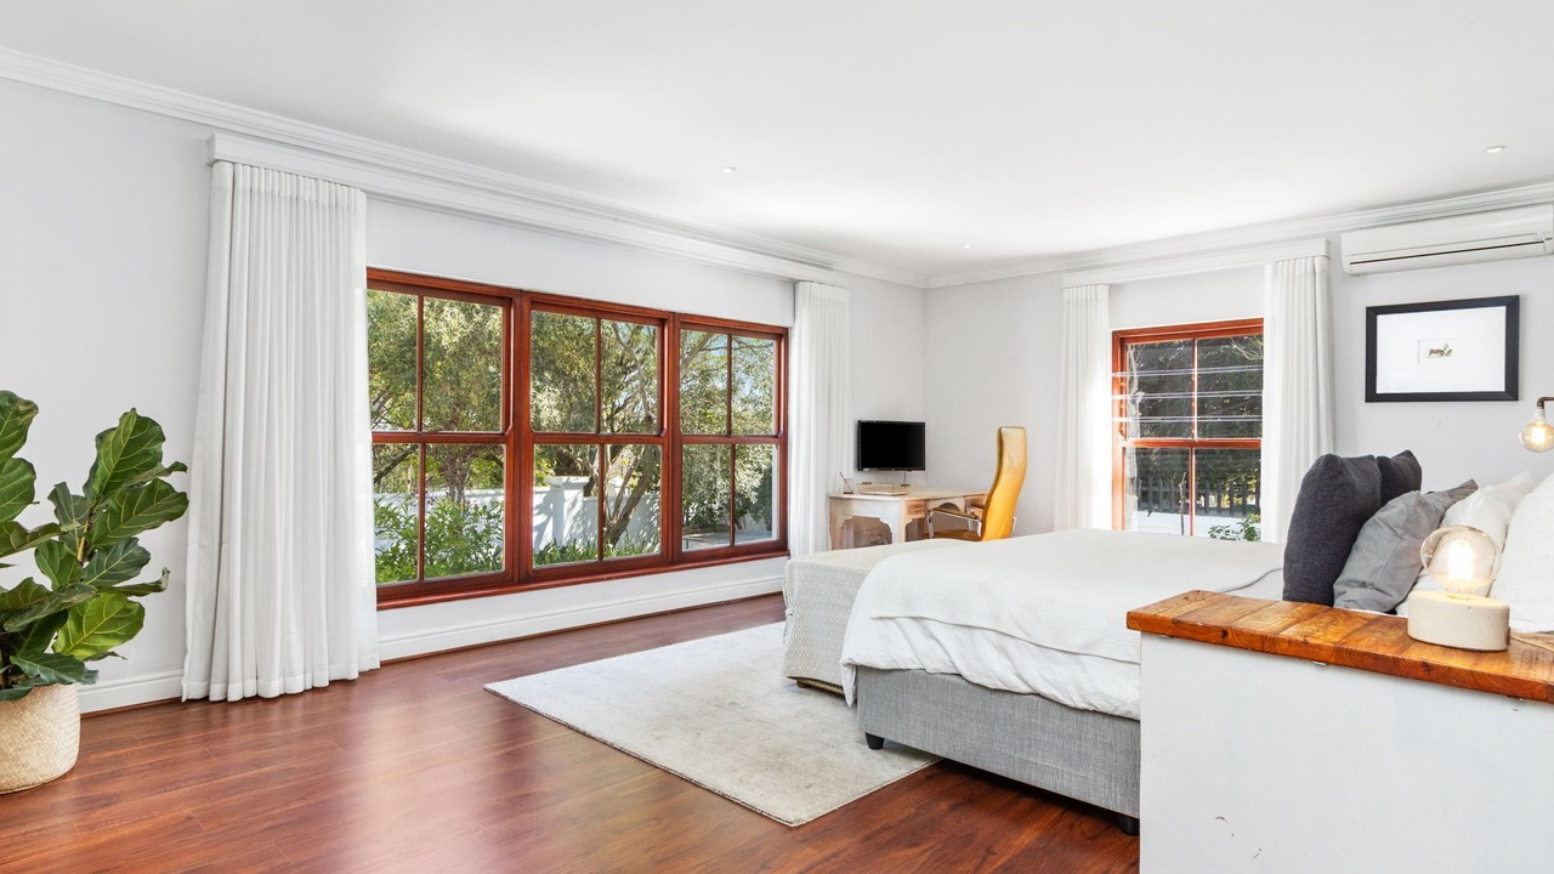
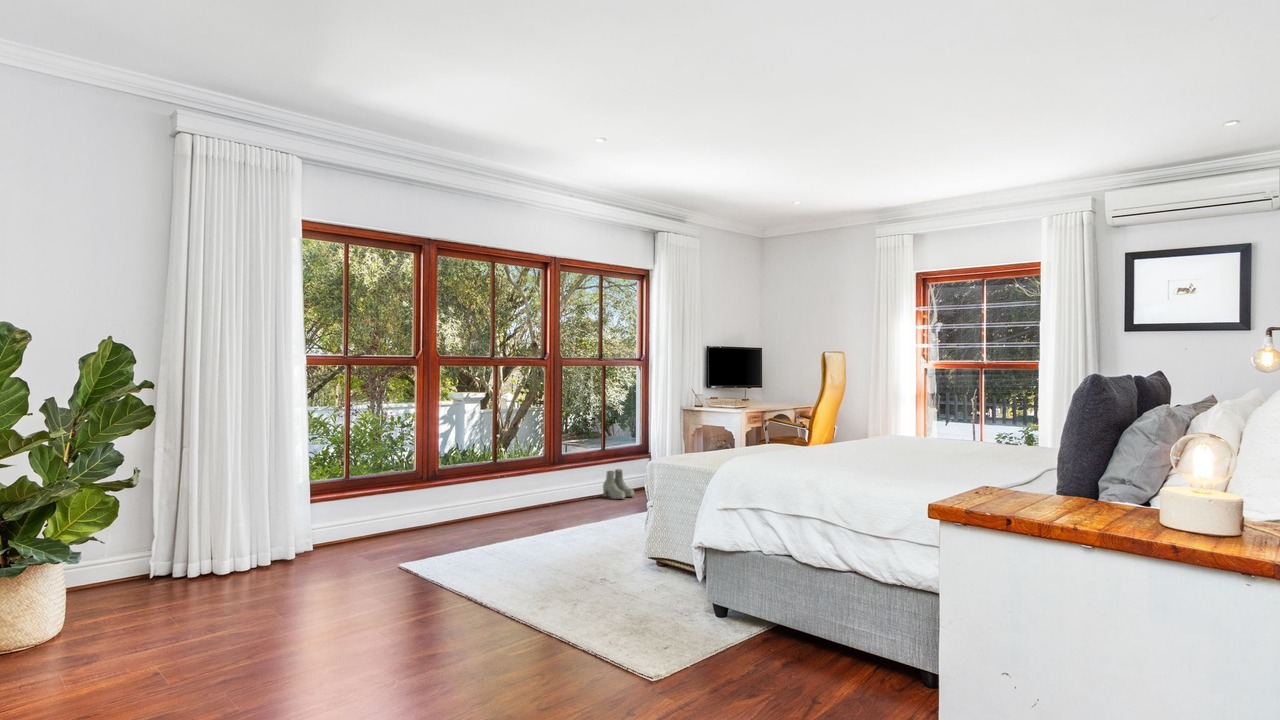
+ boots [602,468,635,500]
